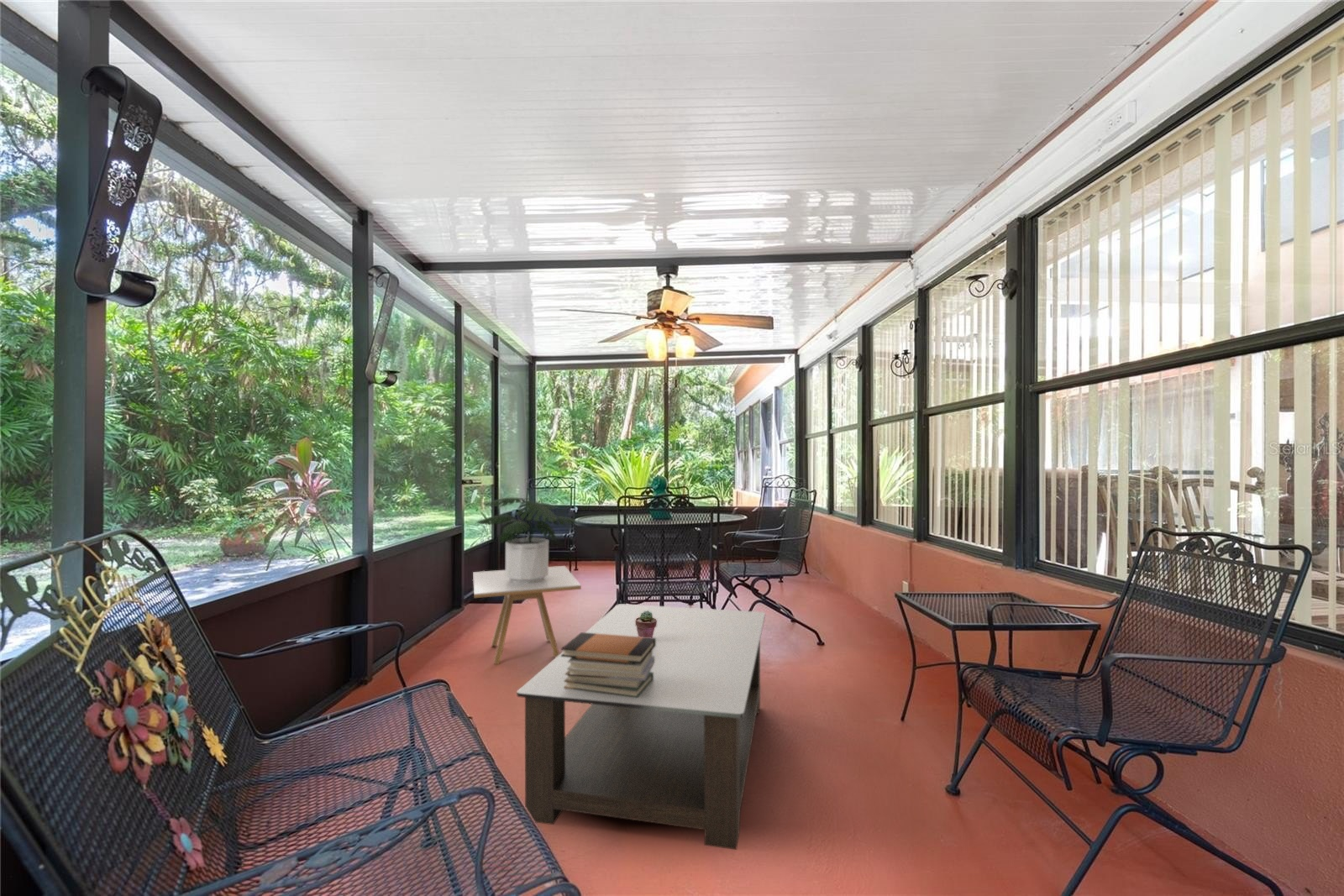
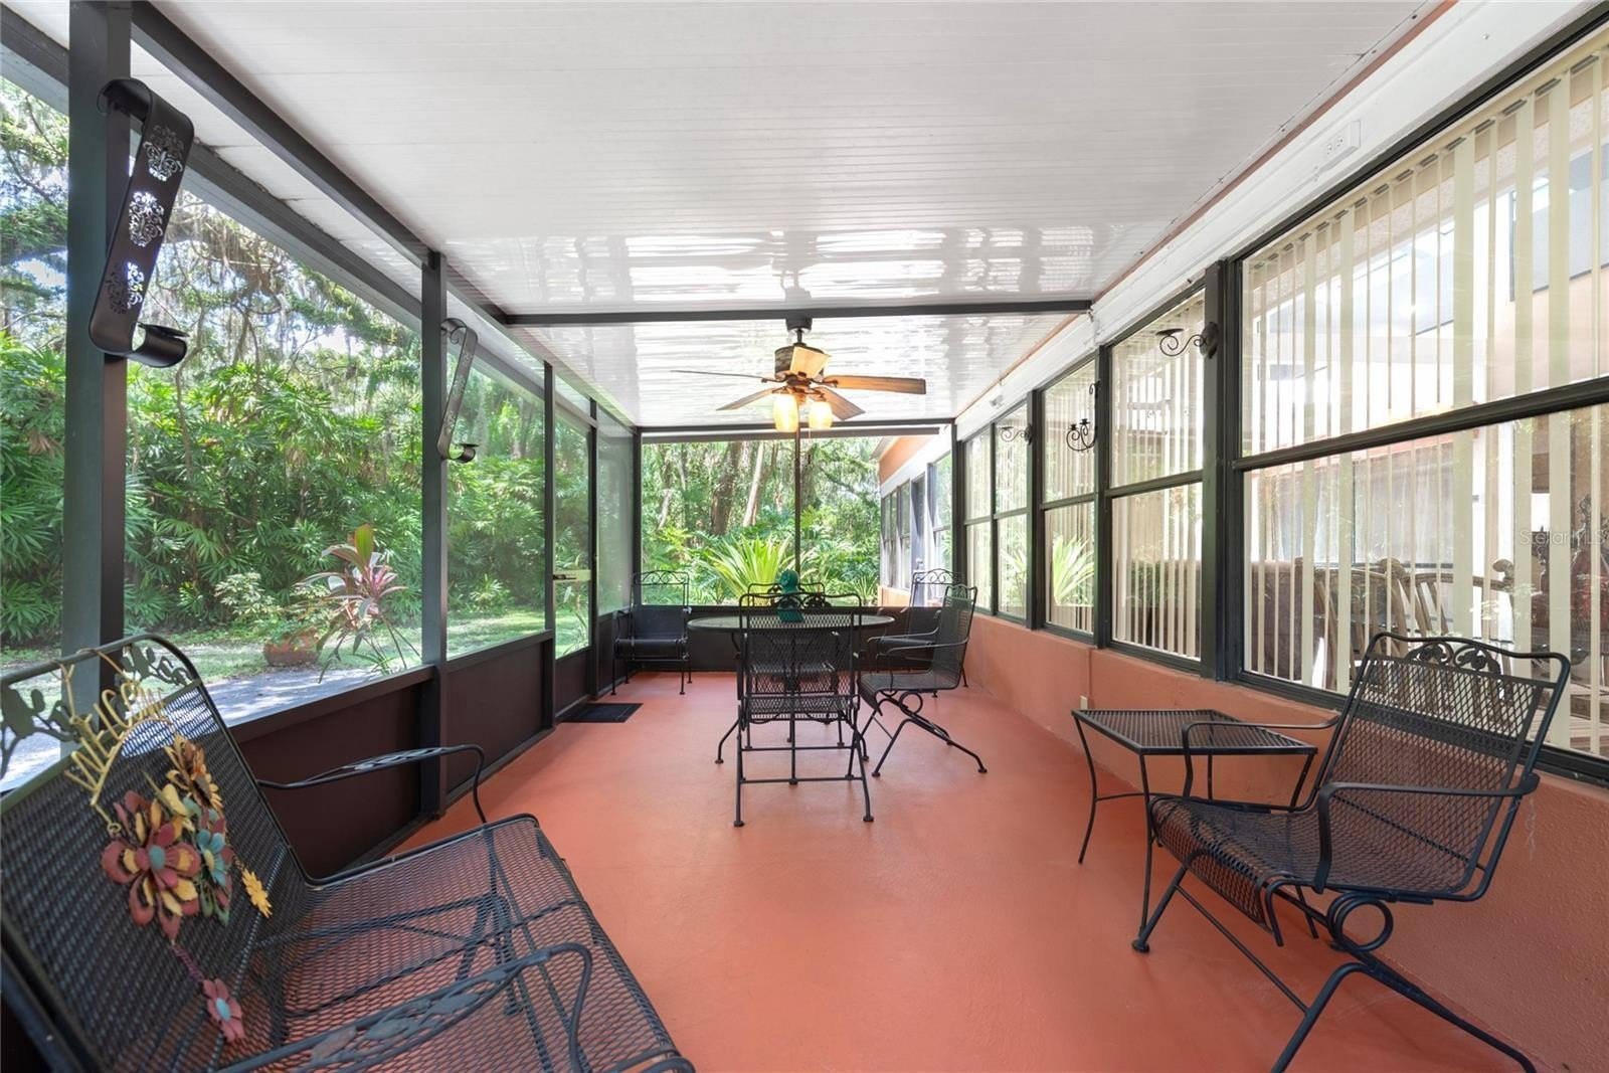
- potted plant [474,496,583,583]
- side table [472,565,582,665]
- book stack [560,631,656,698]
- potted succulent [635,610,657,638]
- coffee table [516,603,766,851]
